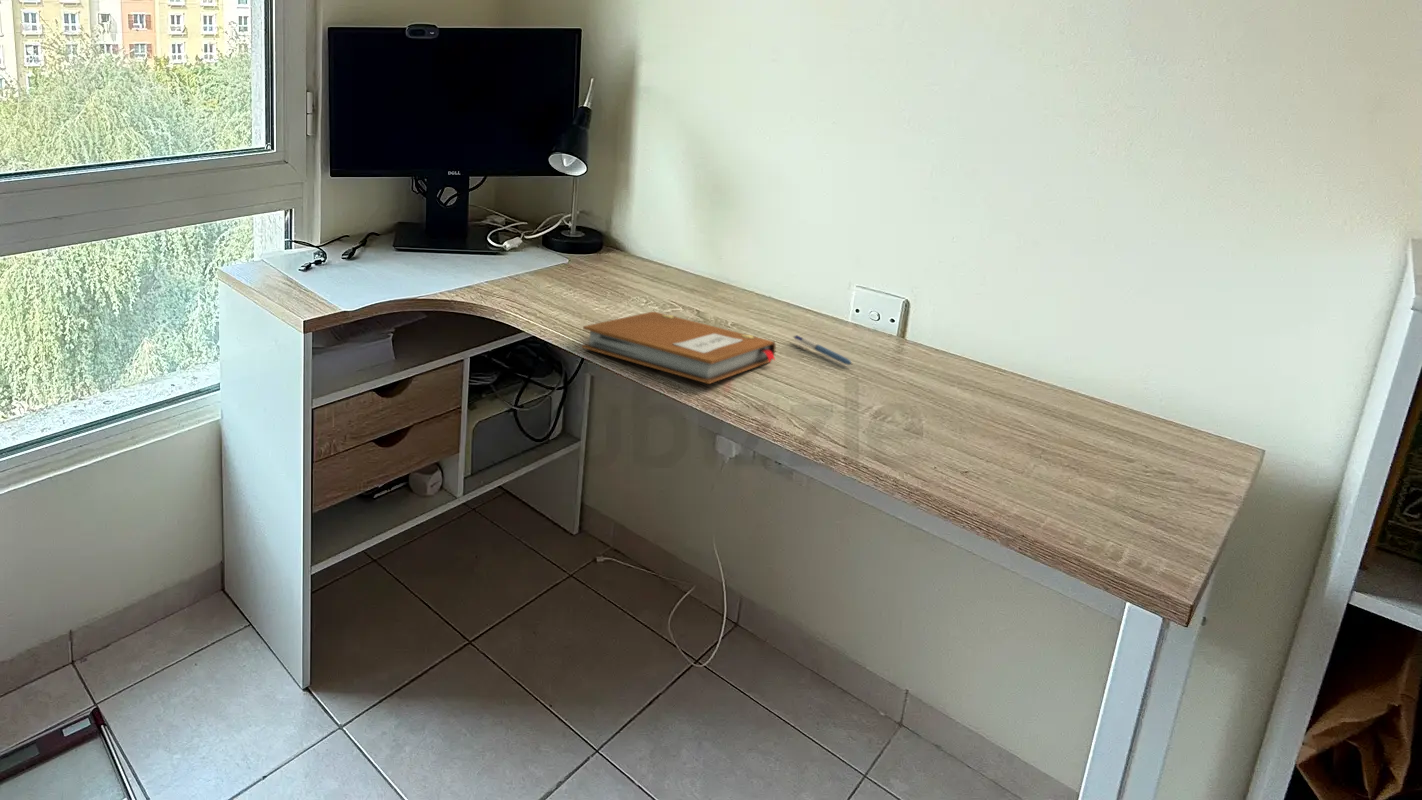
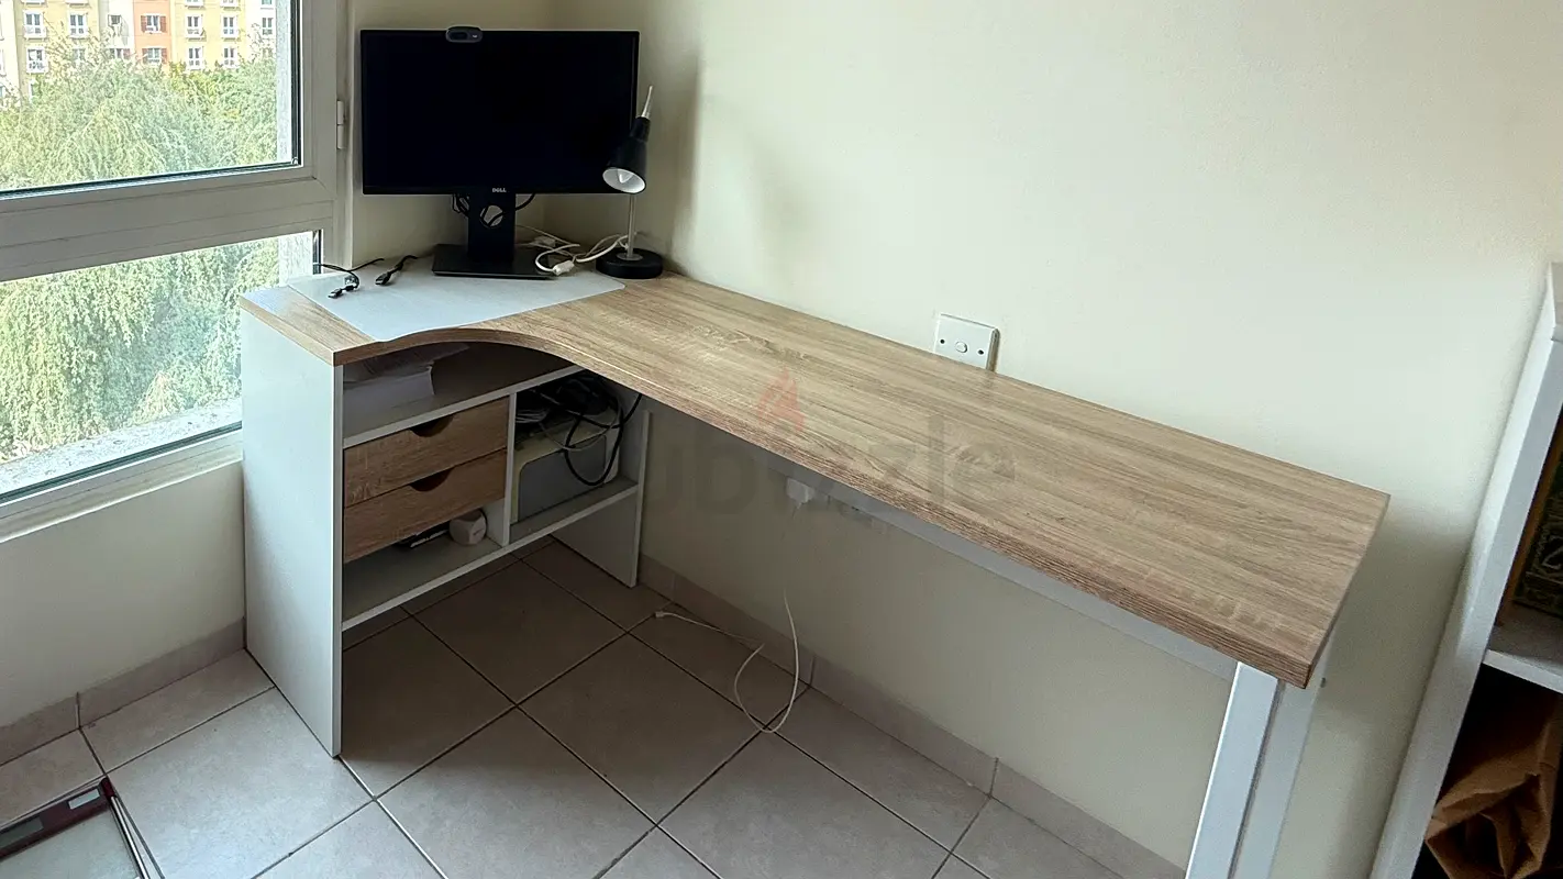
- pen [792,334,853,366]
- notebook [581,310,777,385]
